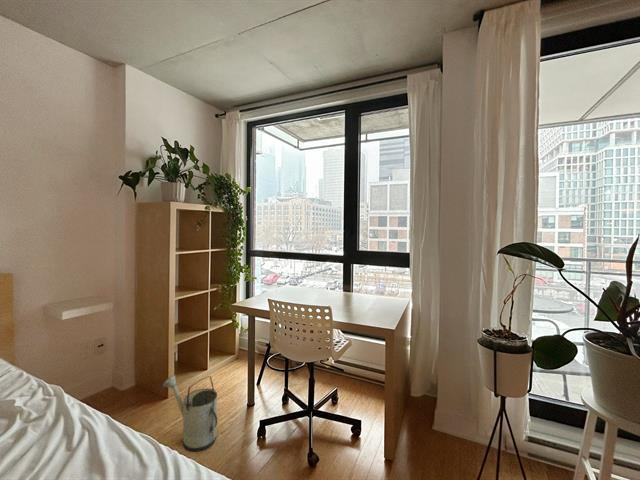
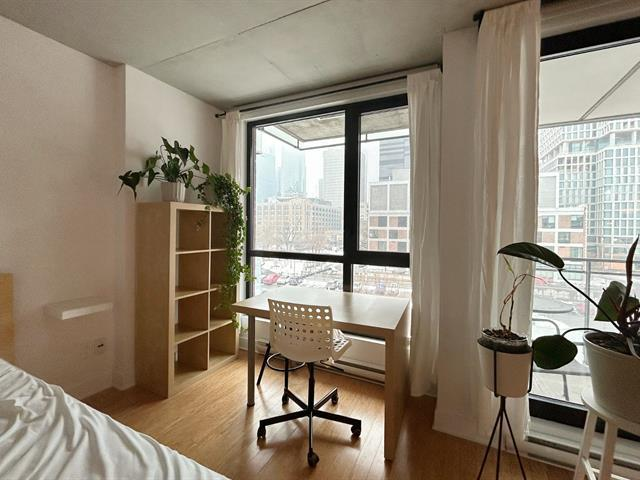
- watering can [161,374,218,453]
